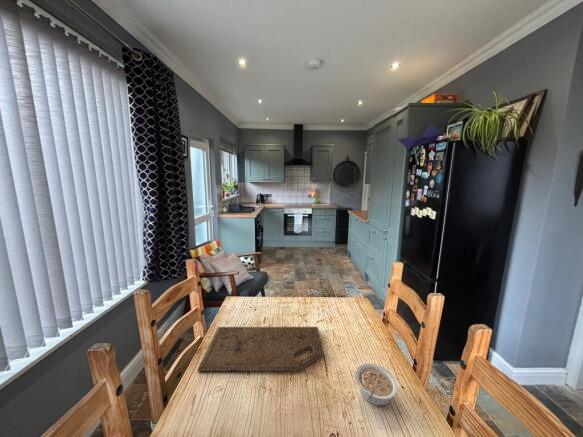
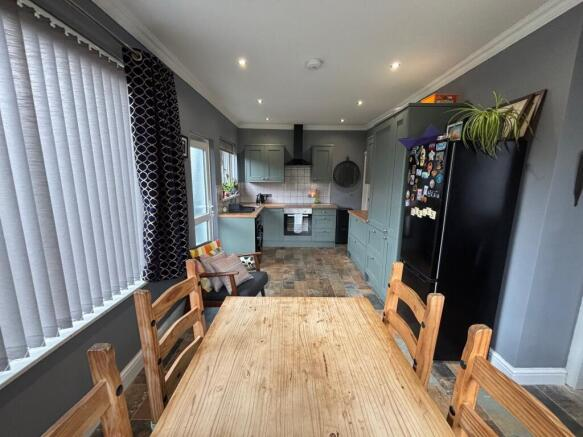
- cutting board [196,326,325,372]
- legume [354,362,399,407]
